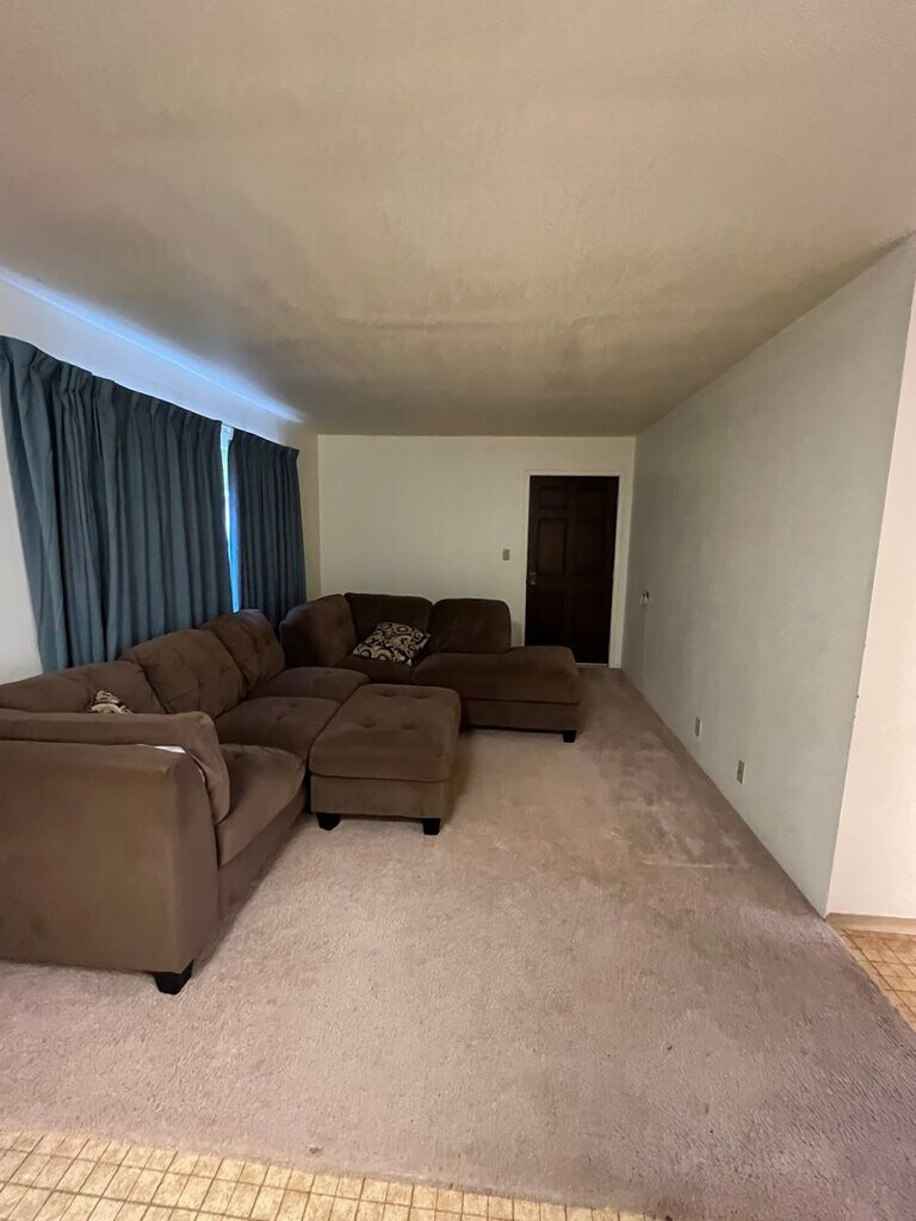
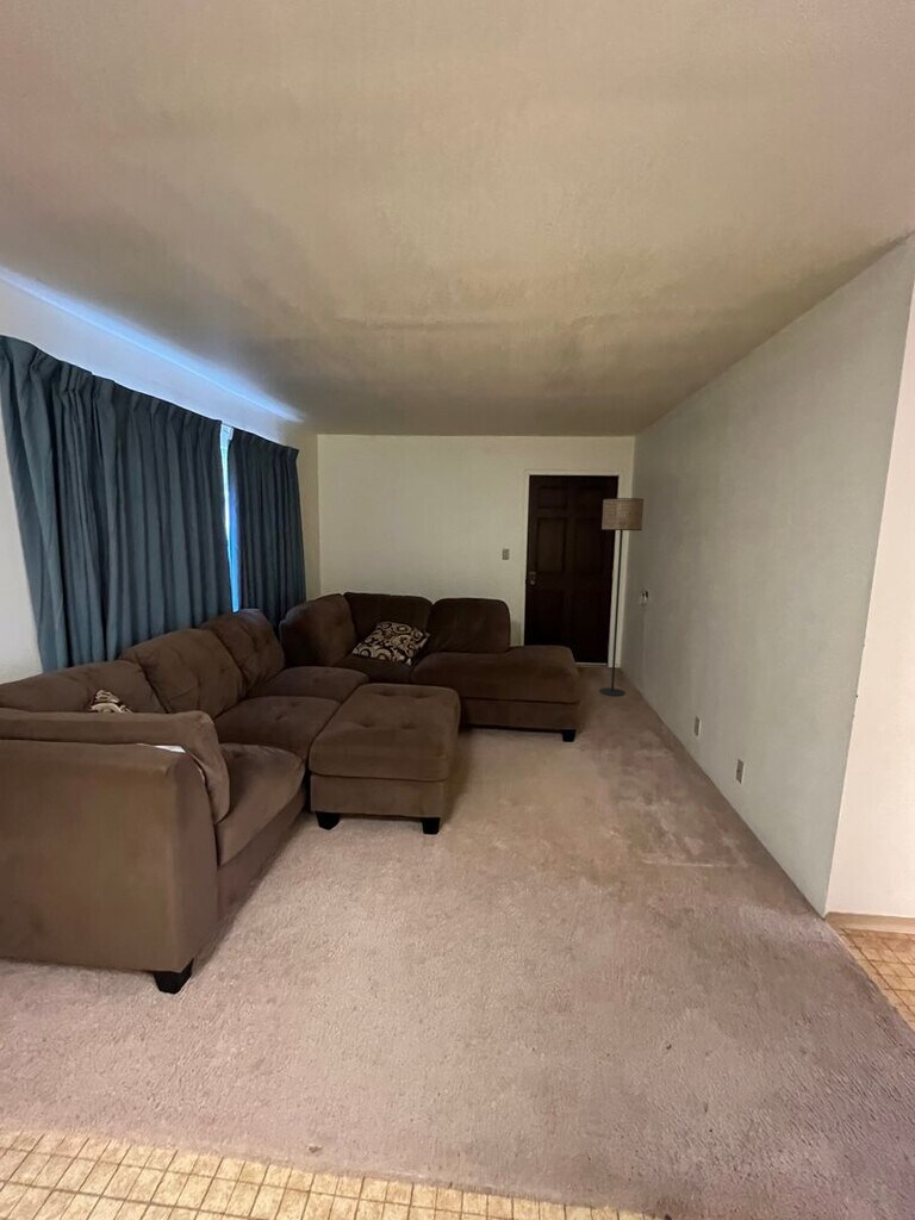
+ floor lamp [598,497,645,697]
